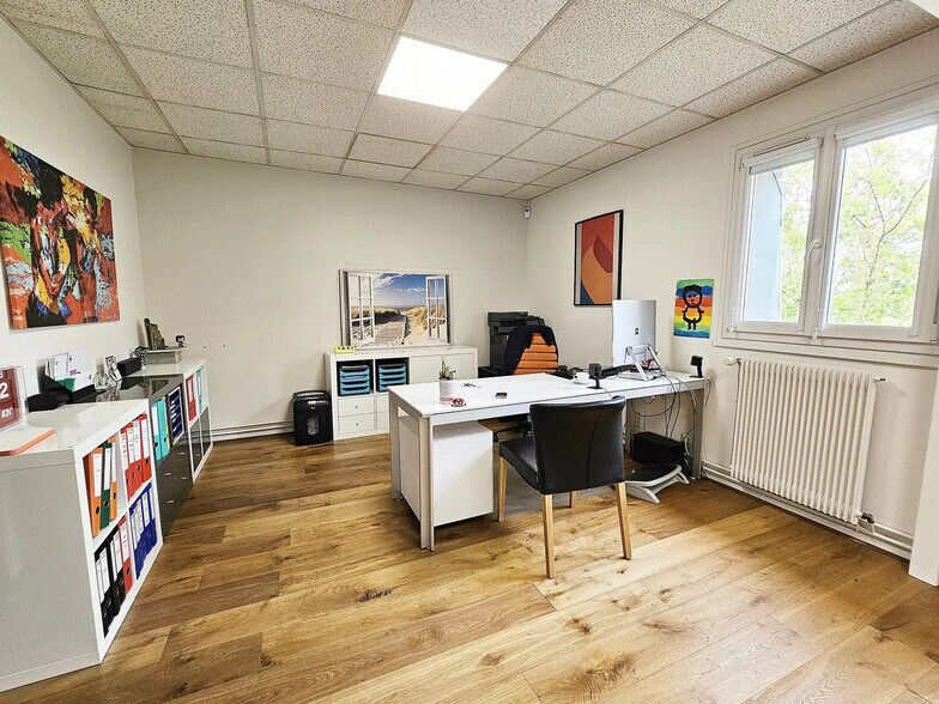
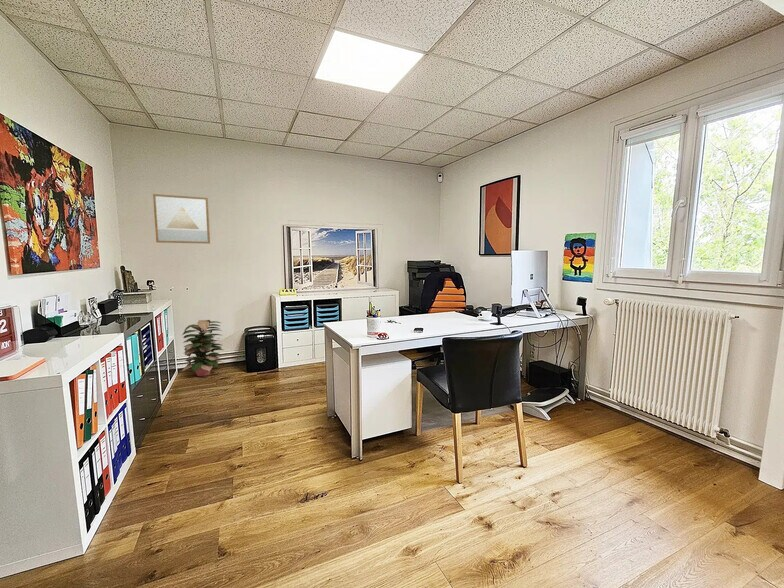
+ decorative plant [180,319,225,377]
+ wall art [152,193,211,245]
